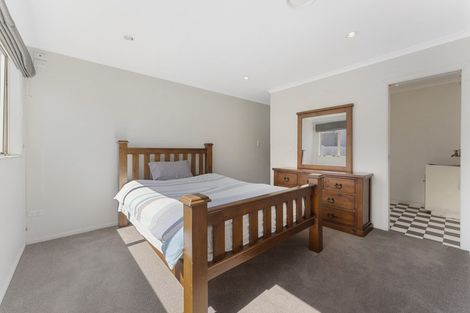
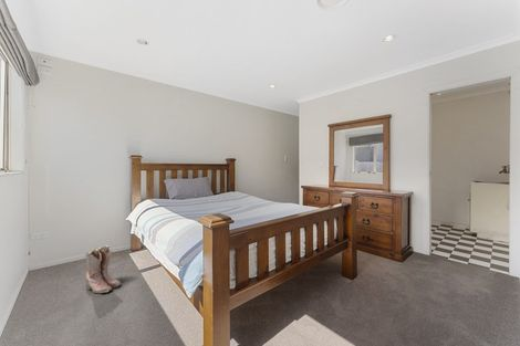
+ boots [84,244,122,294]
